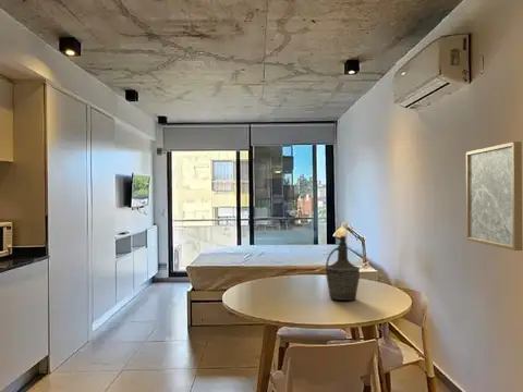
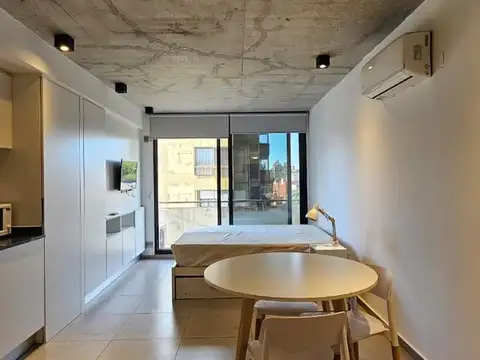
- bottle [325,235,361,302]
- wall art [465,140,523,252]
